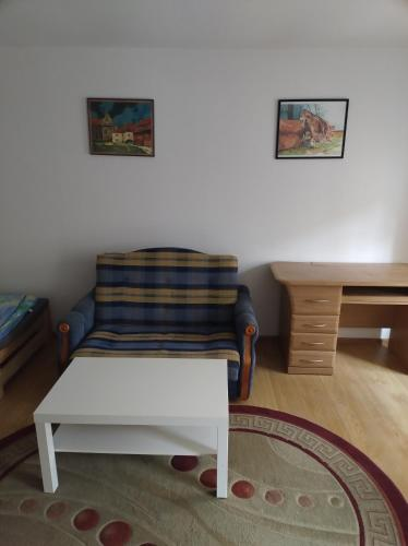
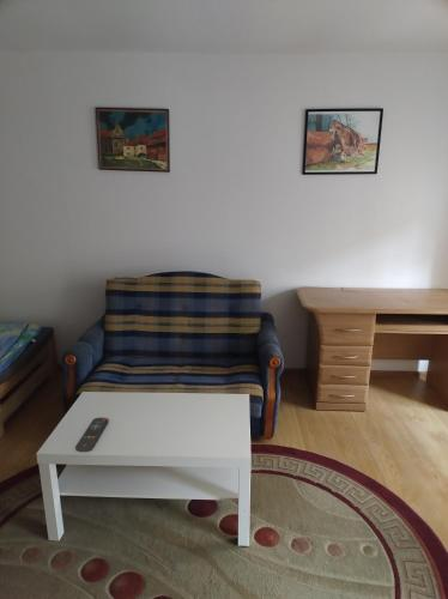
+ remote control [74,417,109,453]
